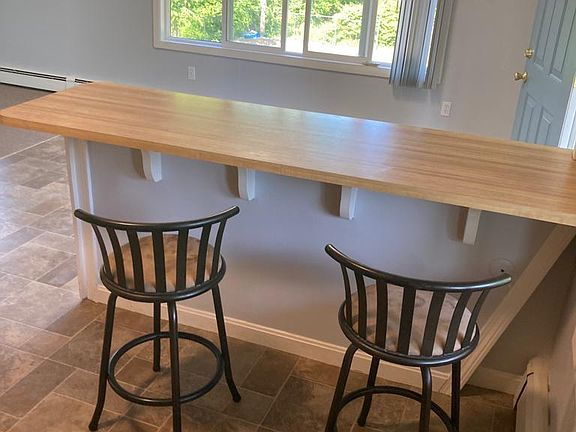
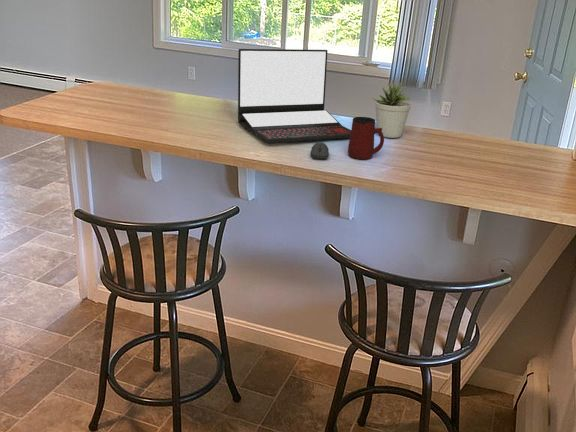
+ computer mouse [310,141,330,160]
+ potted plant [371,81,412,139]
+ laptop [237,48,351,144]
+ mug [347,116,385,160]
